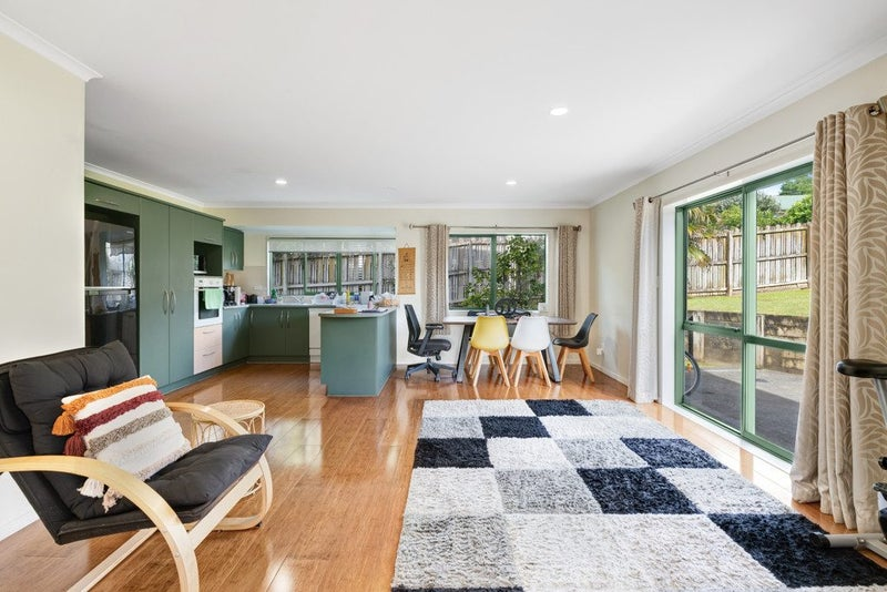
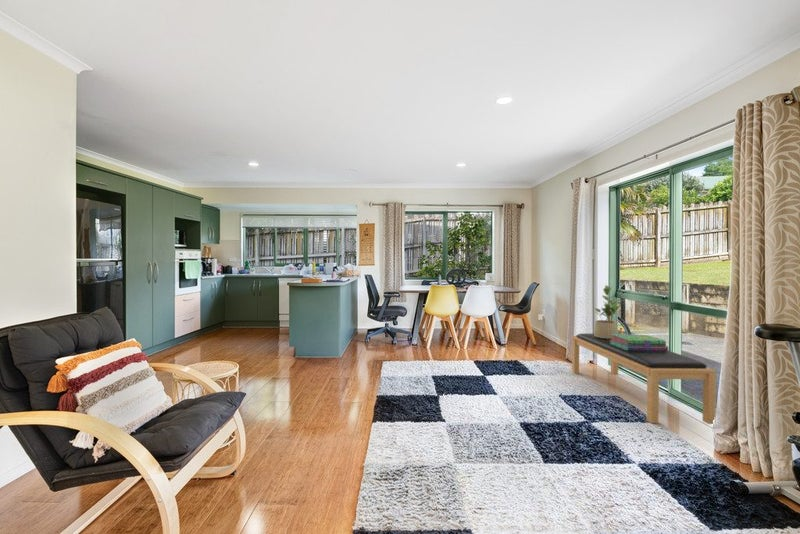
+ potted plant [593,284,622,339]
+ bench [571,333,717,425]
+ stack of books [610,333,669,351]
